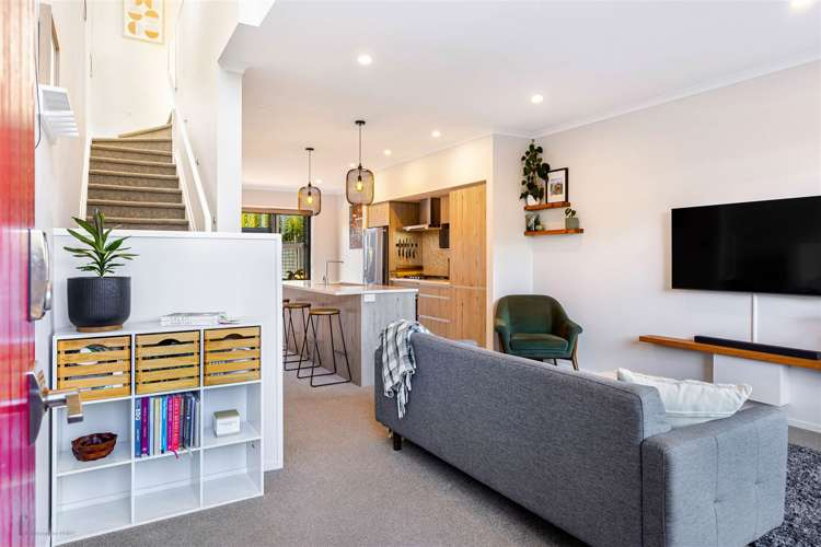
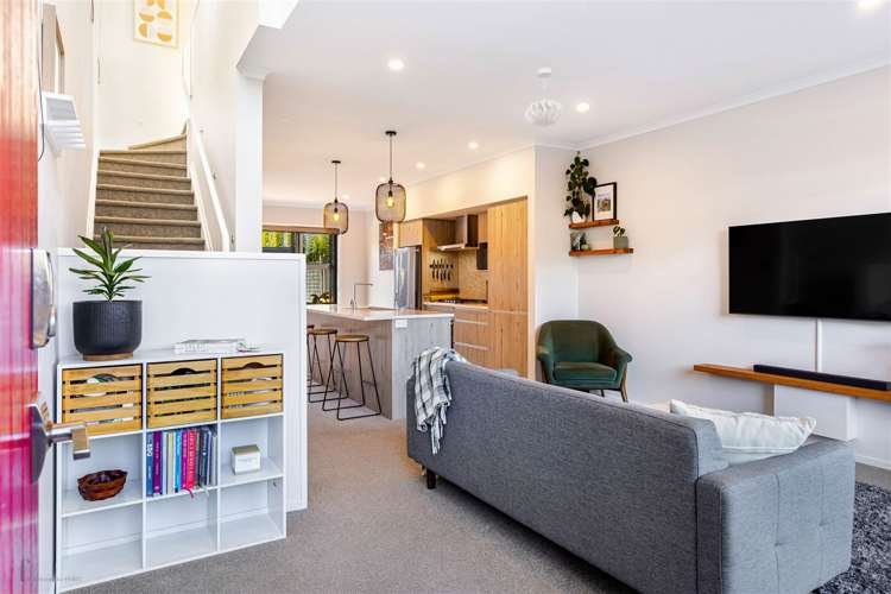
+ pendant light [524,67,565,128]
